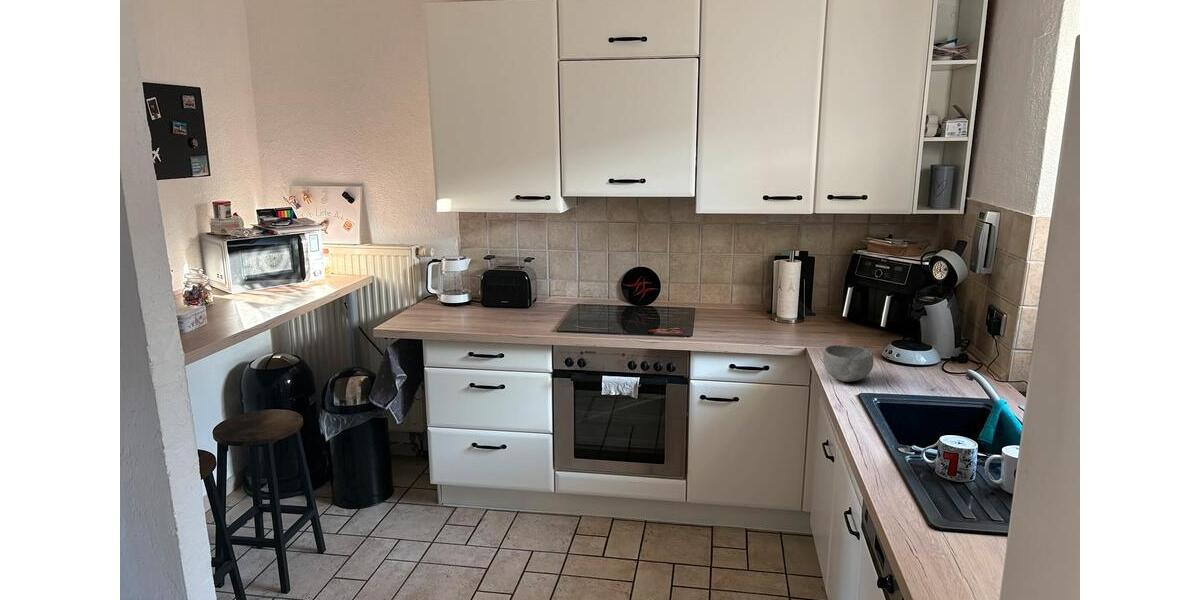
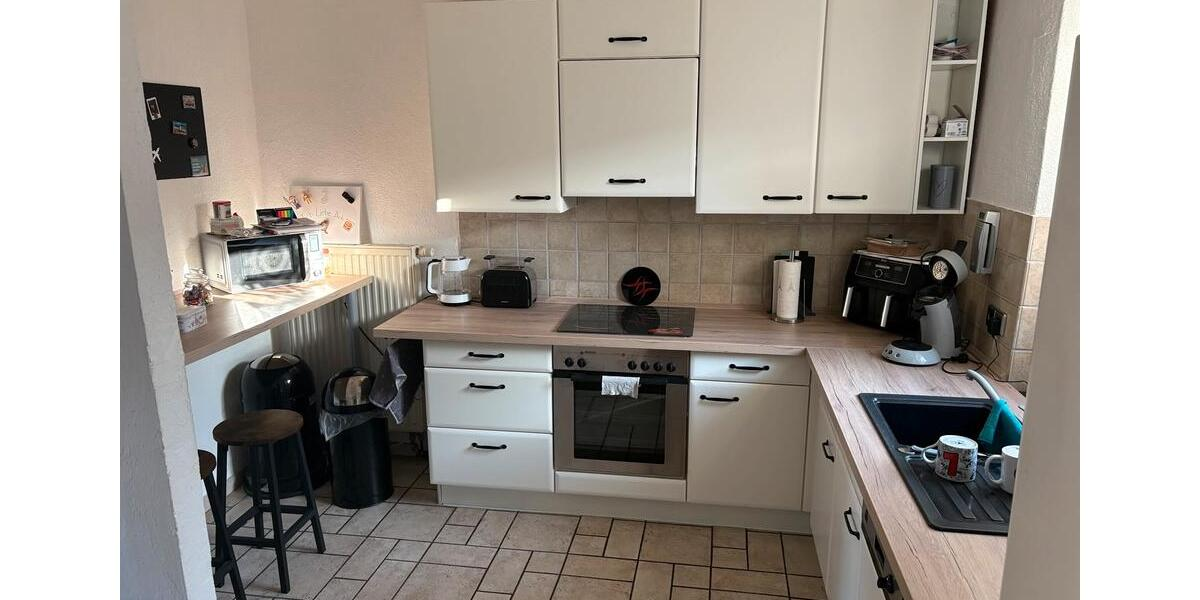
- bowl [822,344,874,383]
